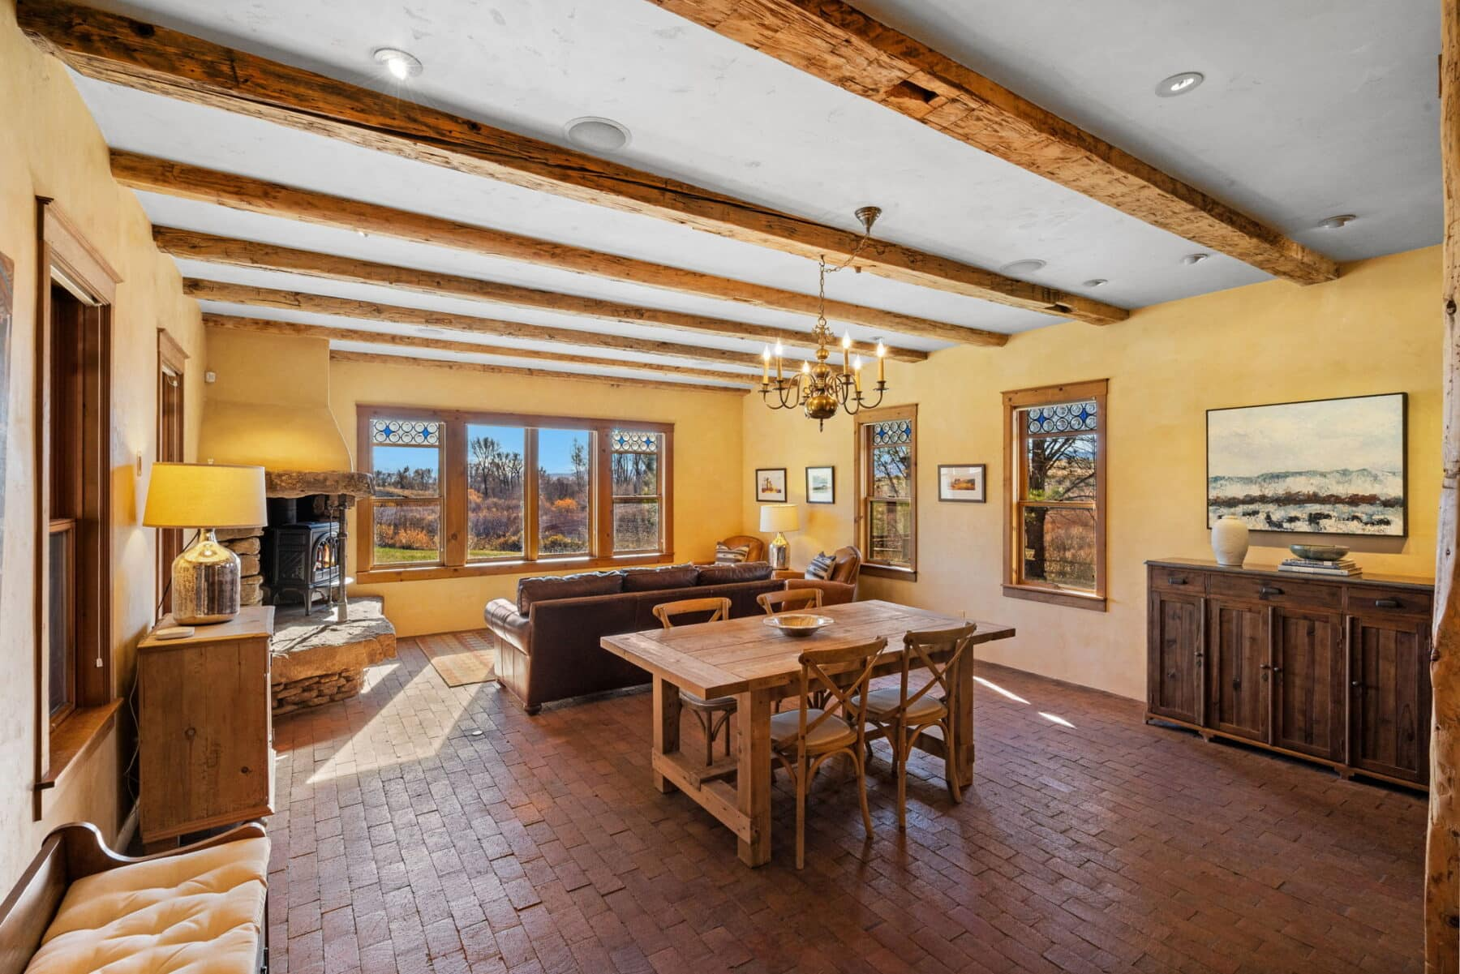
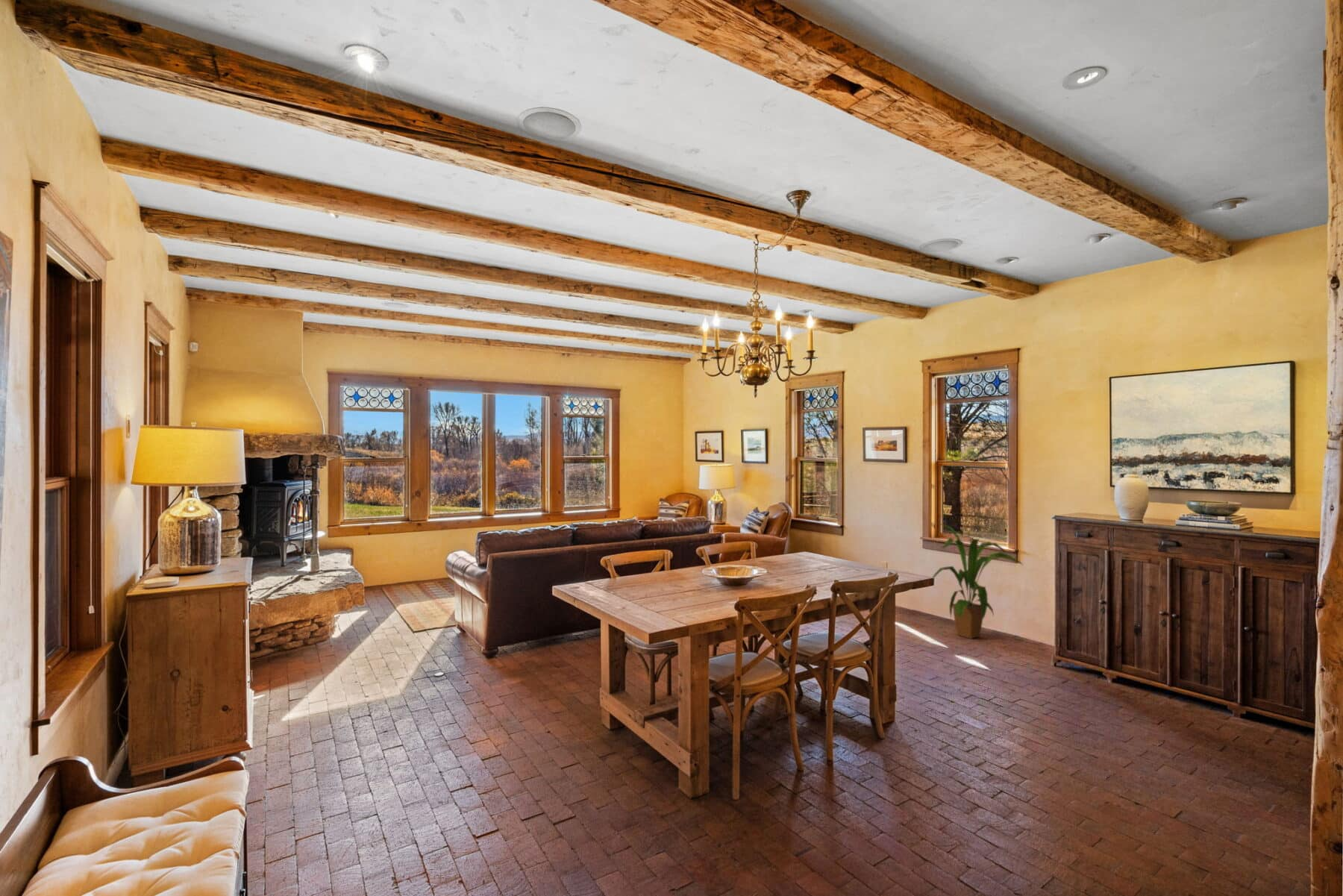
+ house plant [932,522,1024,639]
